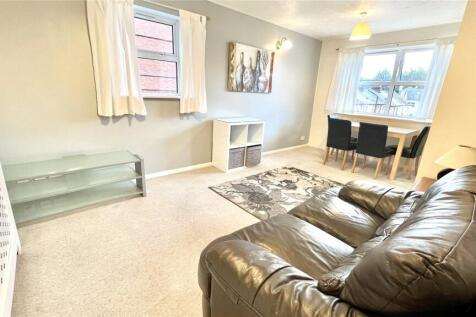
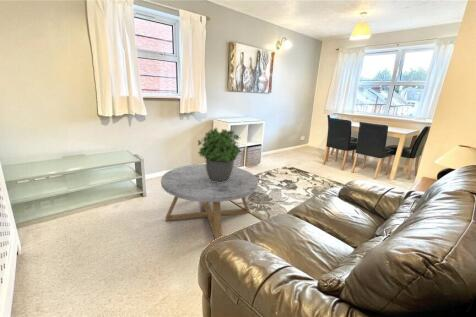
+ coffee table [160,163,259,240]
+ potted plant [197,127,242,183]
